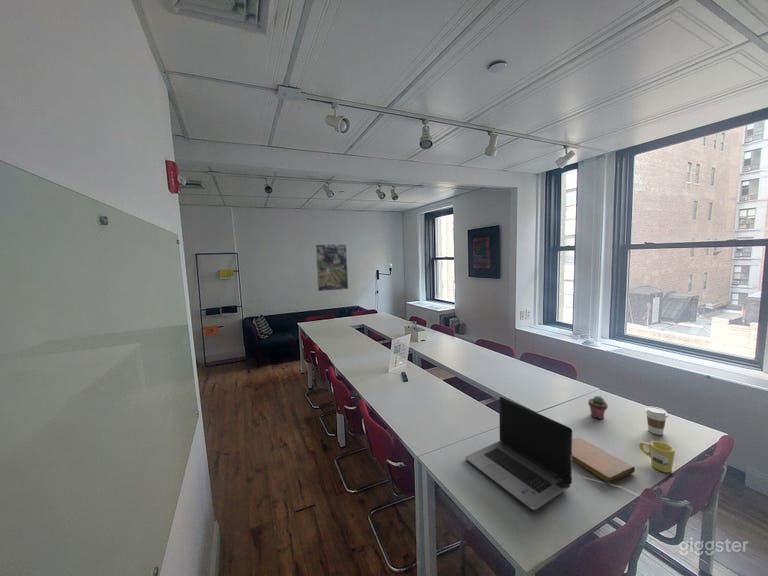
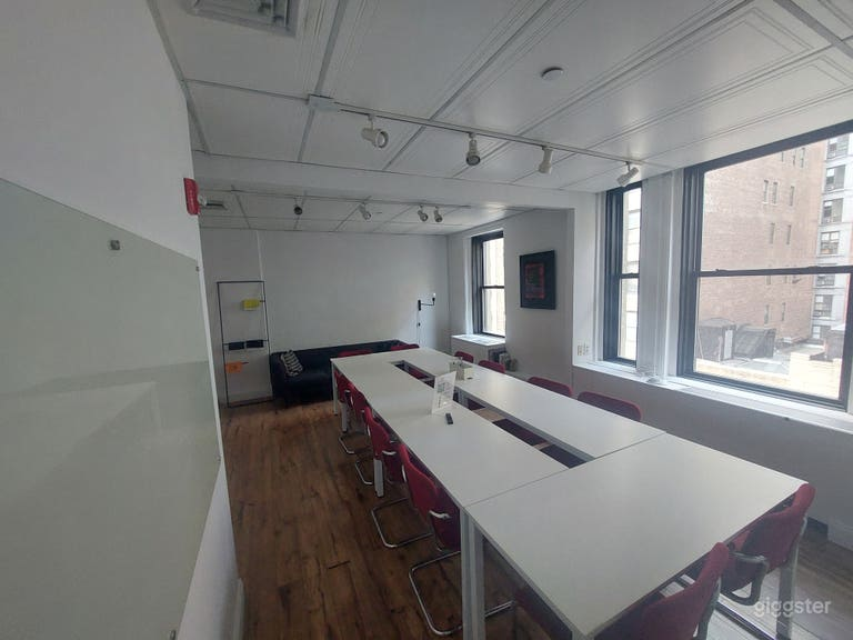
- notebook [572,436,636,485]
- mug [638,440,676,473]
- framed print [314,243,349,292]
- coffee cup [644,406,669,436]
- laptop computer [465,396,573,511]
- potted succulent [587,395,609,420]
